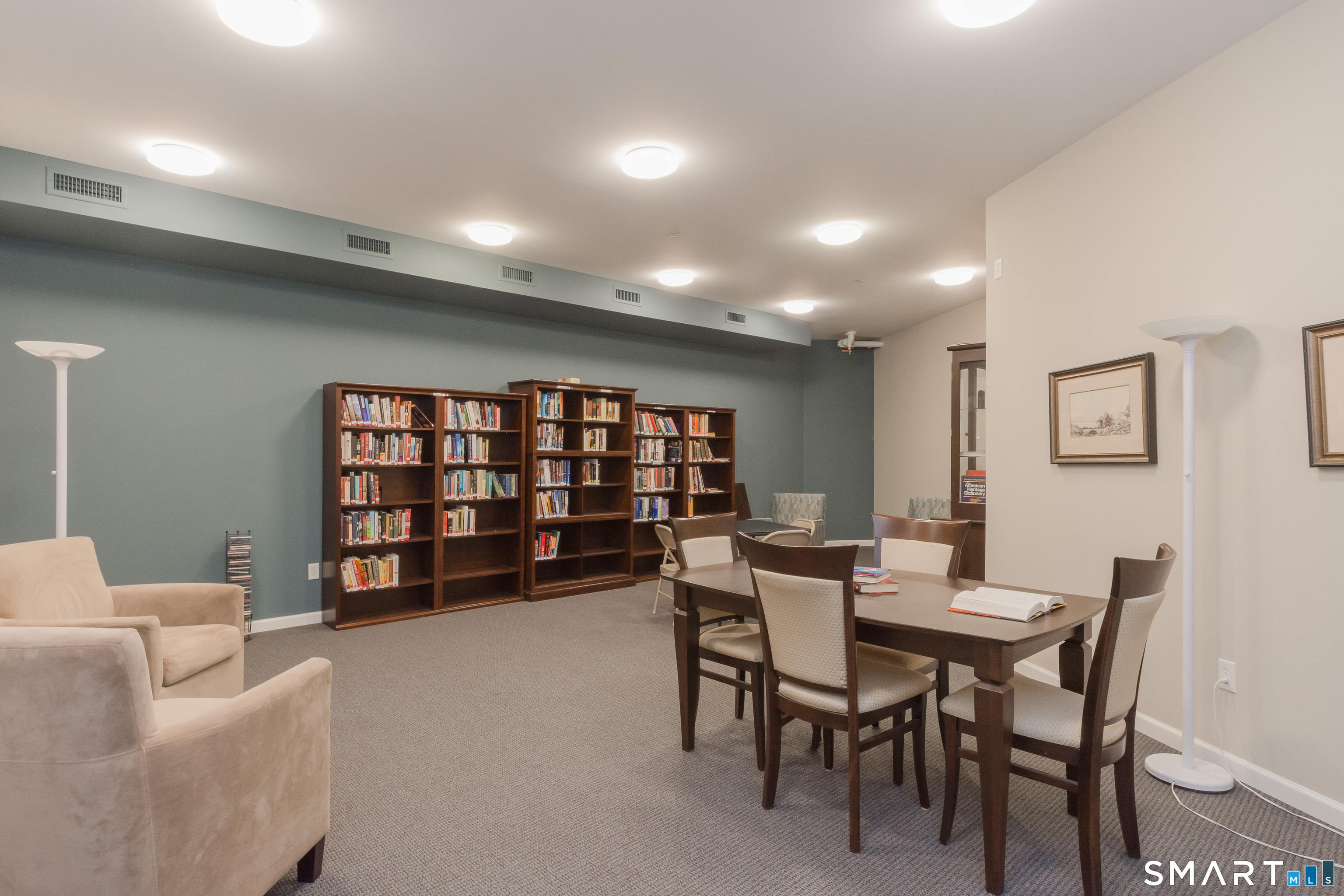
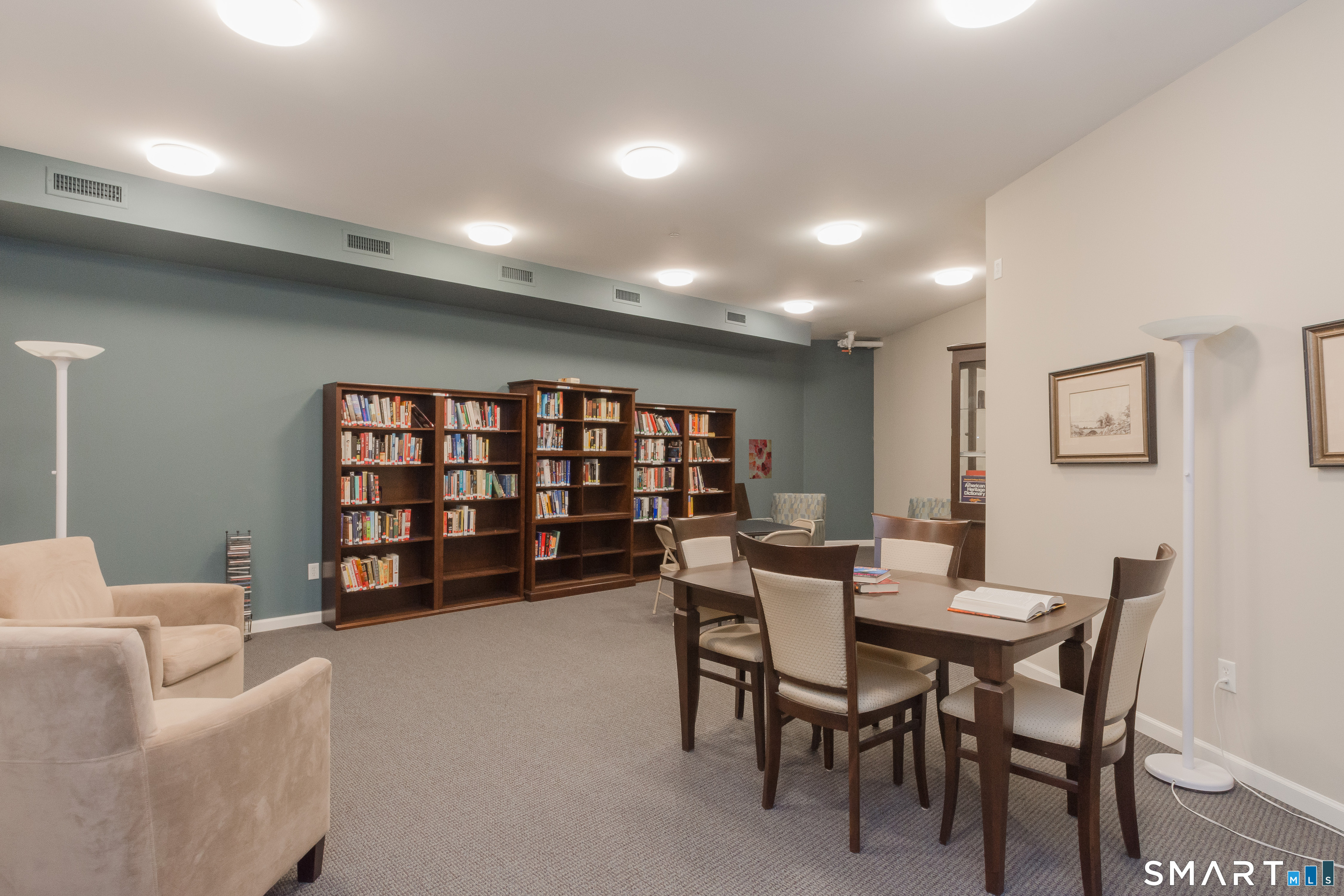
+ wall art [749,439,772,479]
